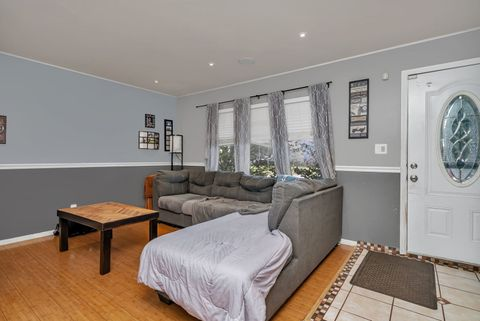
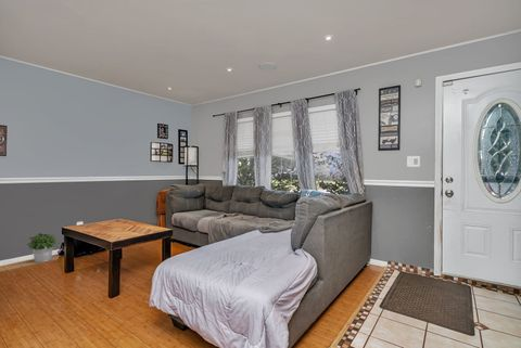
+ potted plant [26,232,56,263]
